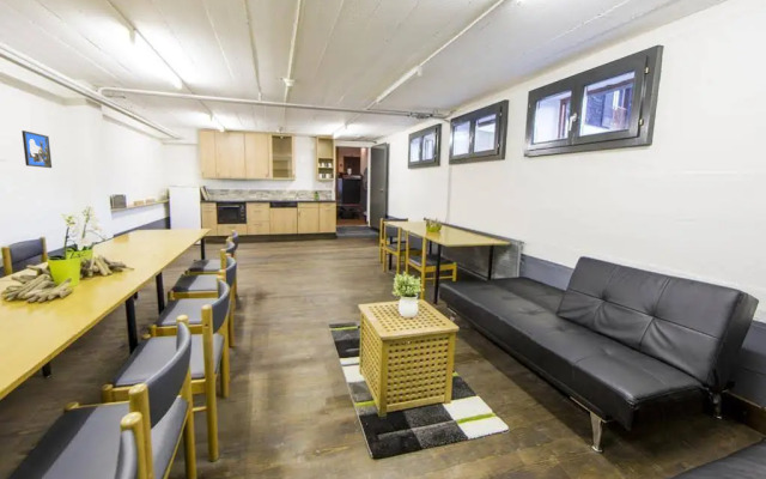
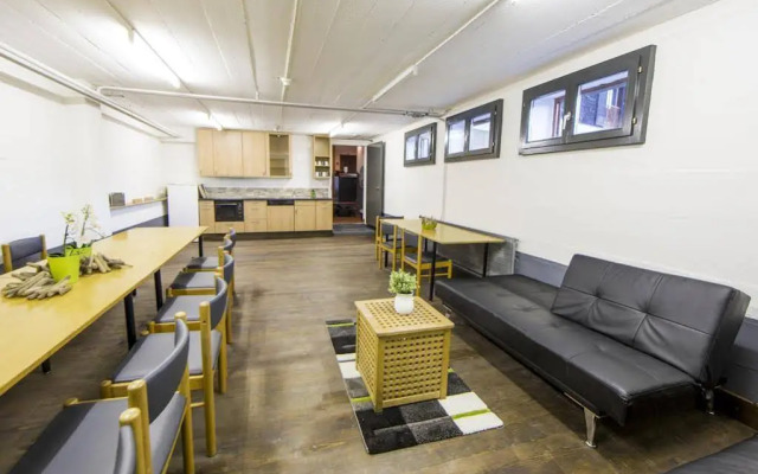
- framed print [20,129,53,169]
